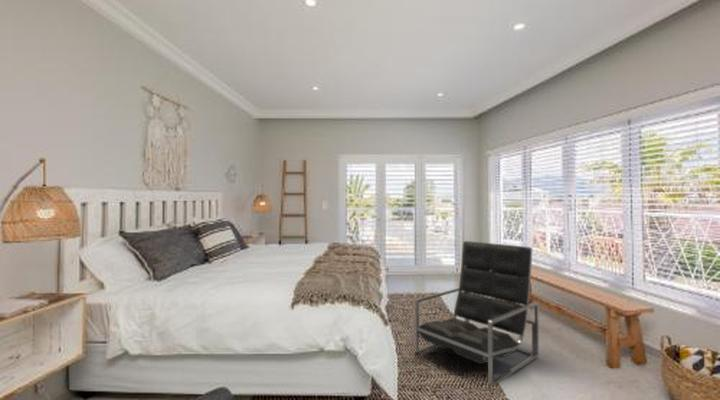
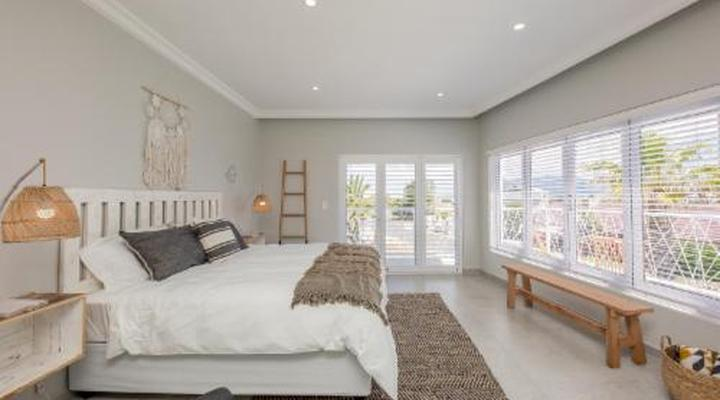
- lounge chair [414,240,540,388]
